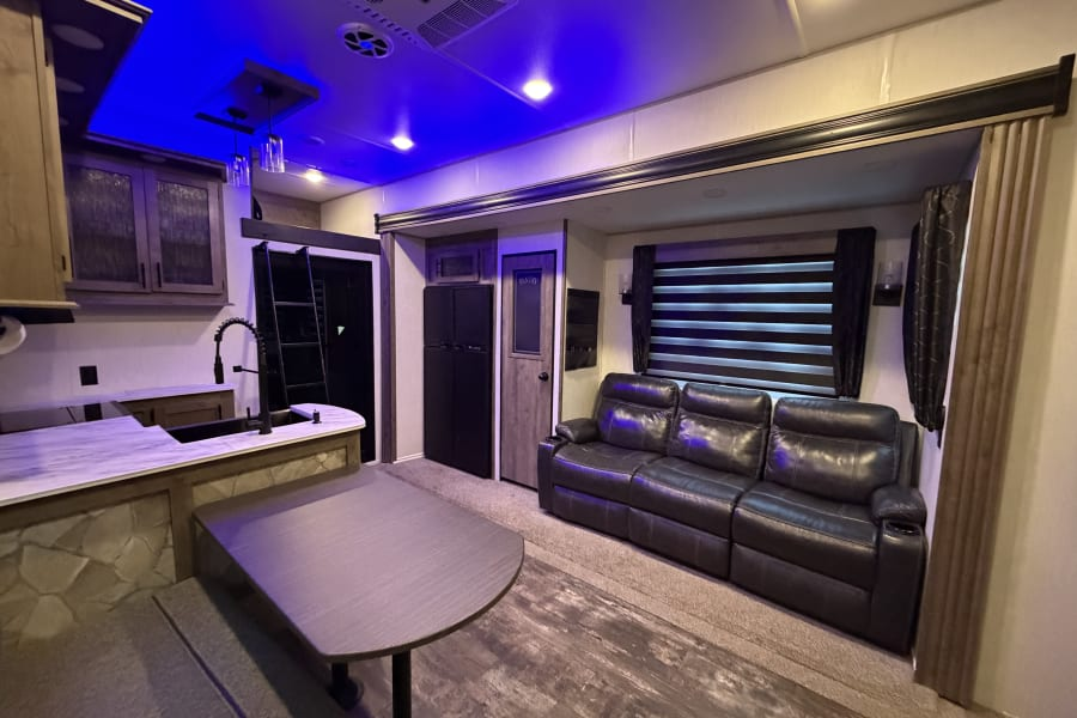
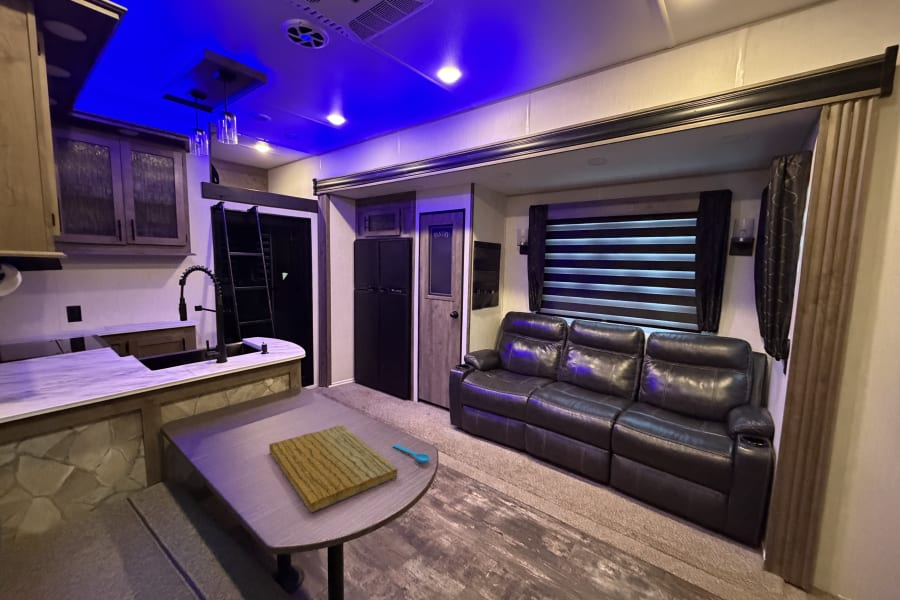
+ cutting board [268,424,399,514]
+ spoon [392,443,431,464]
